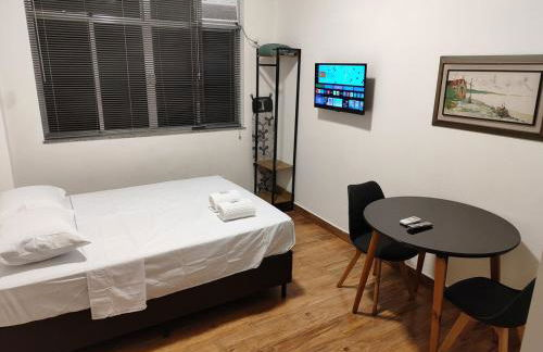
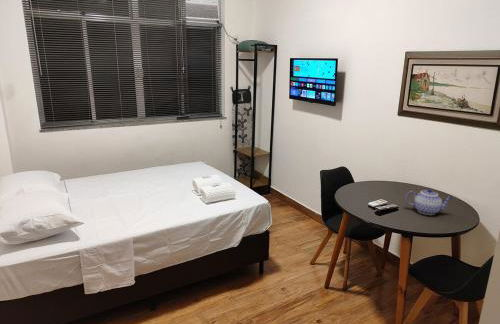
+ teapot [405,188,453,216]
